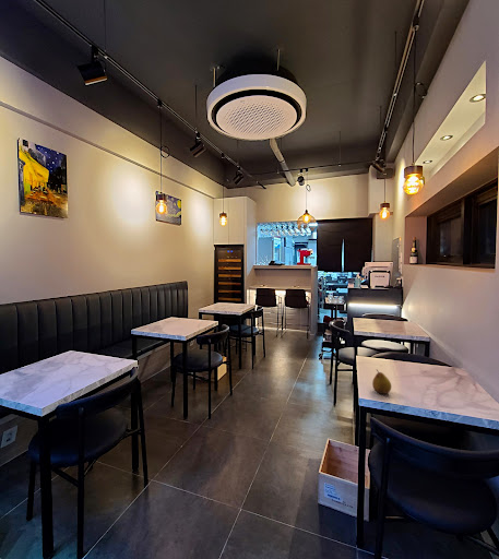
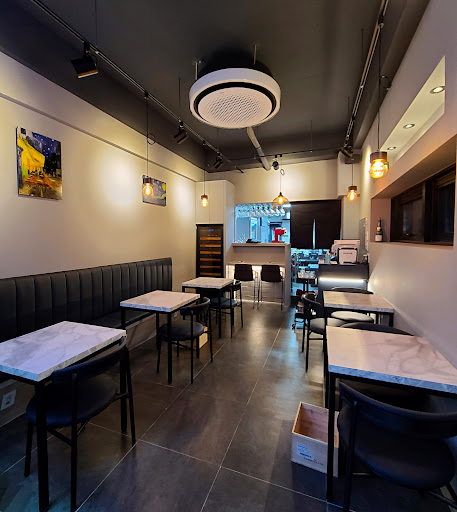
- fruit [371,369,392,395]
